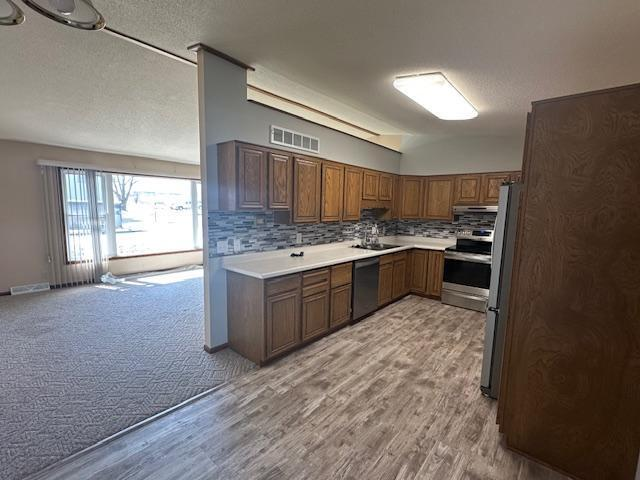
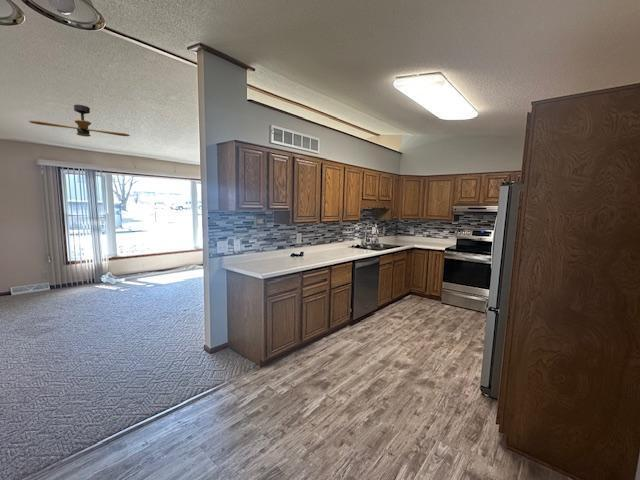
+ ceiling fan [28,104,131,138]
